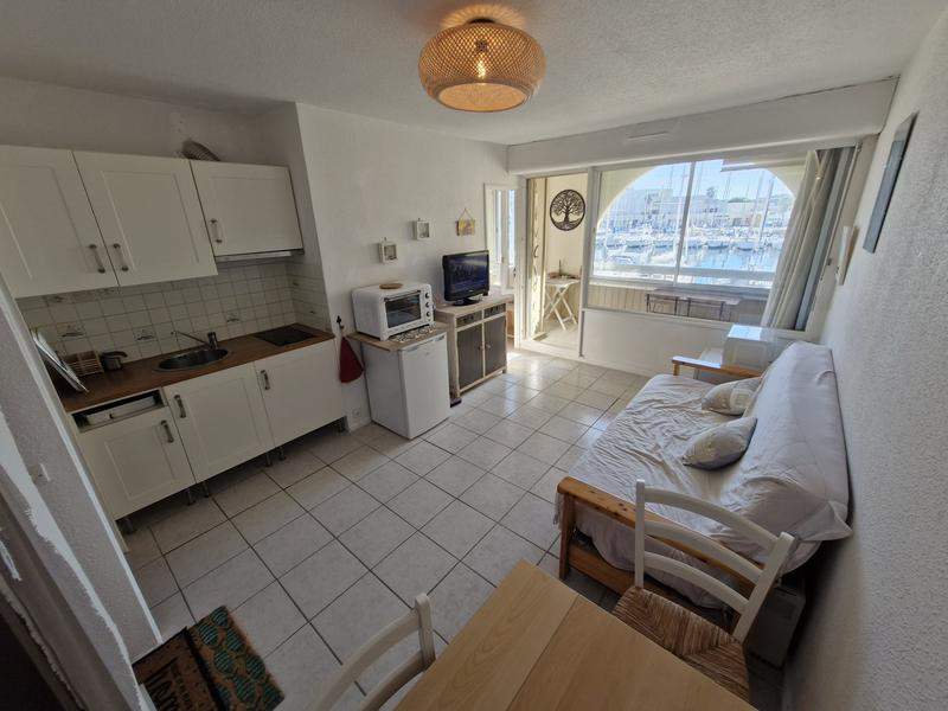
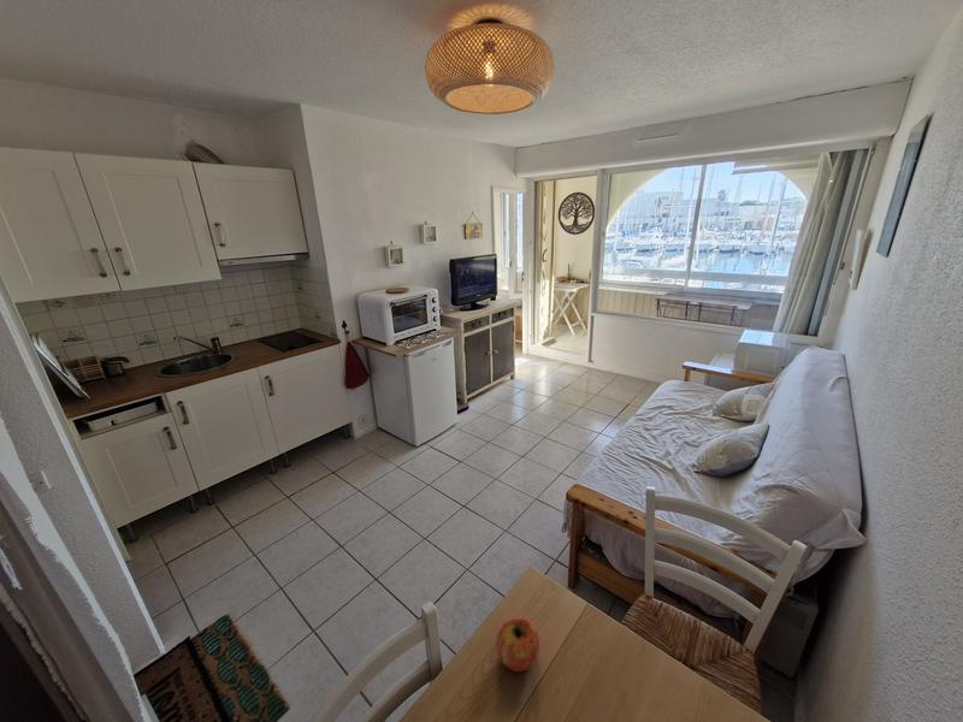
+ fruit [495,616,540,673]
